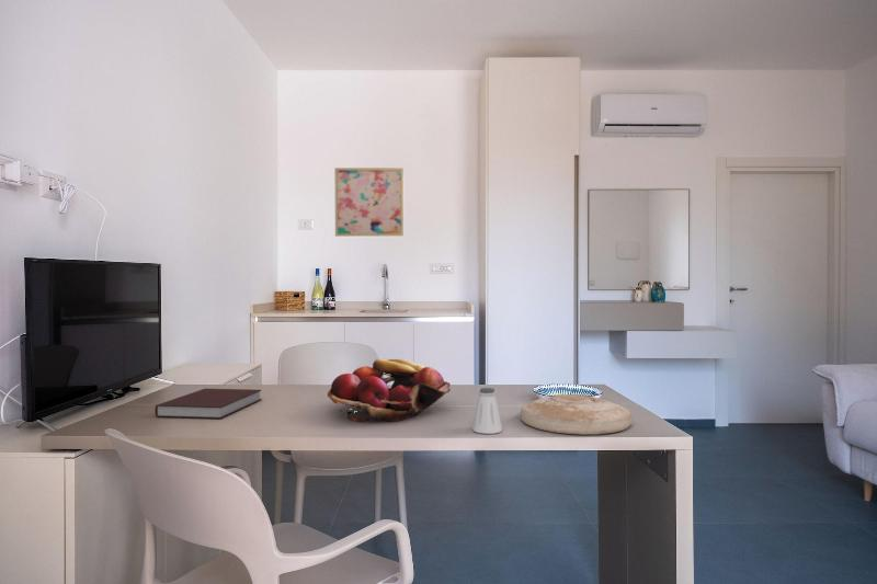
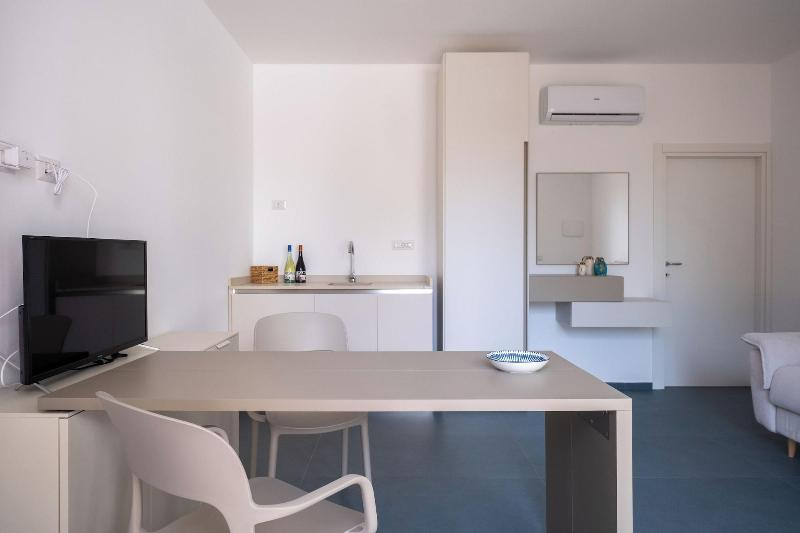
- plate [520,393,633,435]
- notebook [153,388,263,420]
- fruit basket [327,358,452,423]
- wall art [334,167,405,238]
- saltshaker [471,387,503,435]
